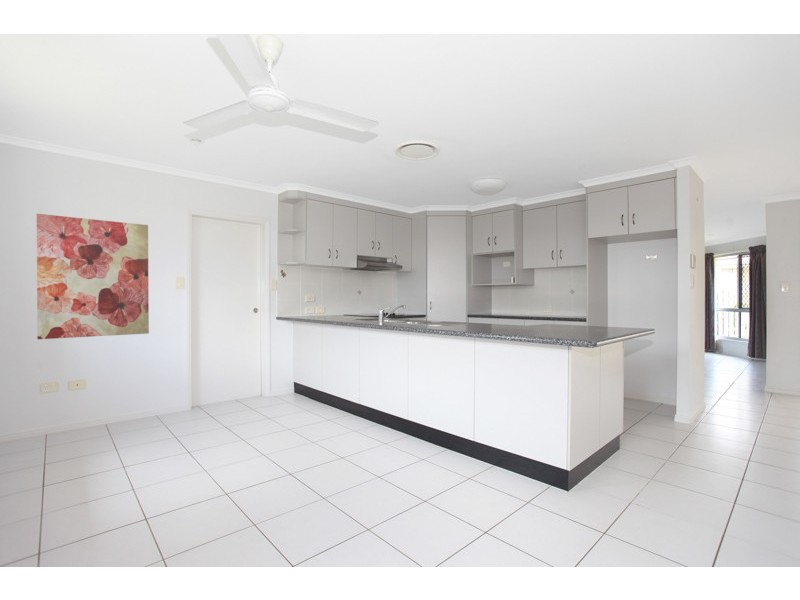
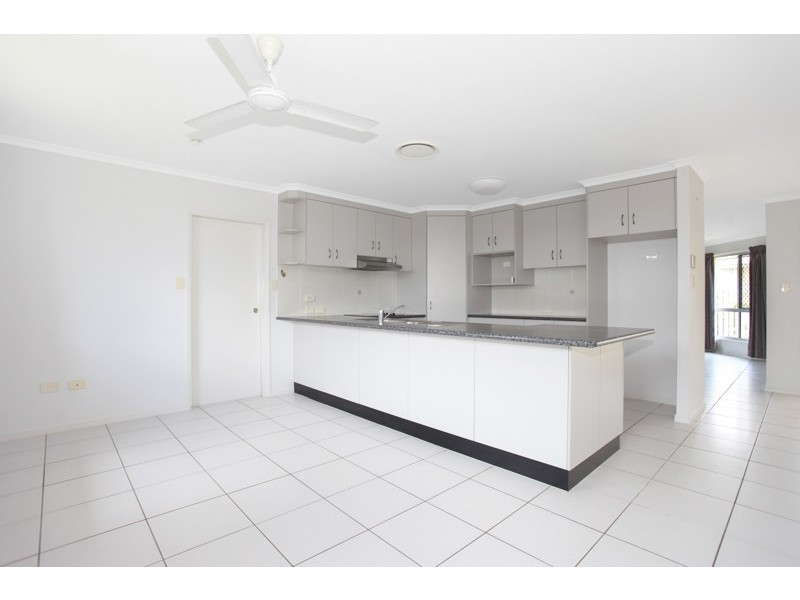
- wall art [36,213,150,340]
